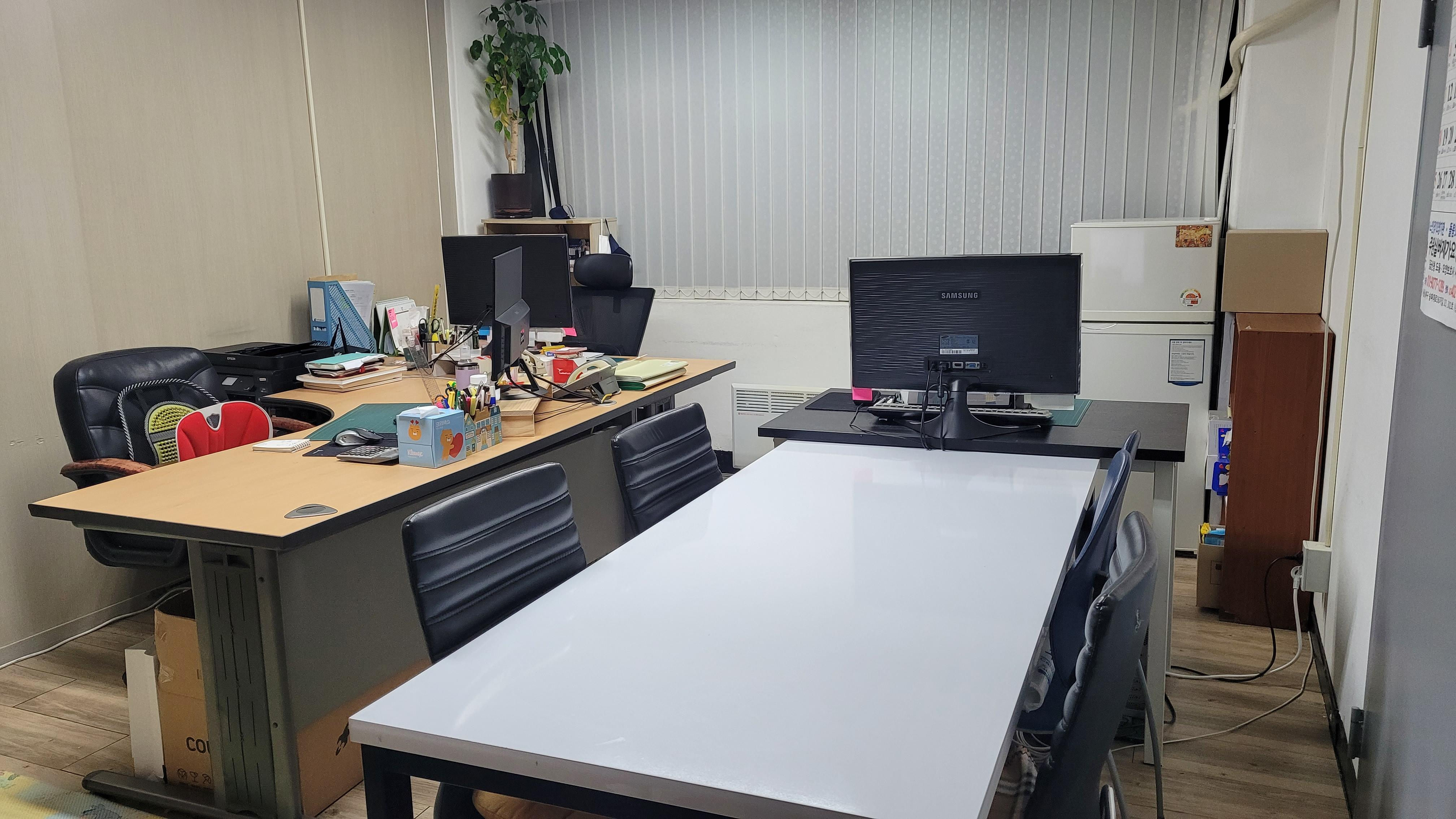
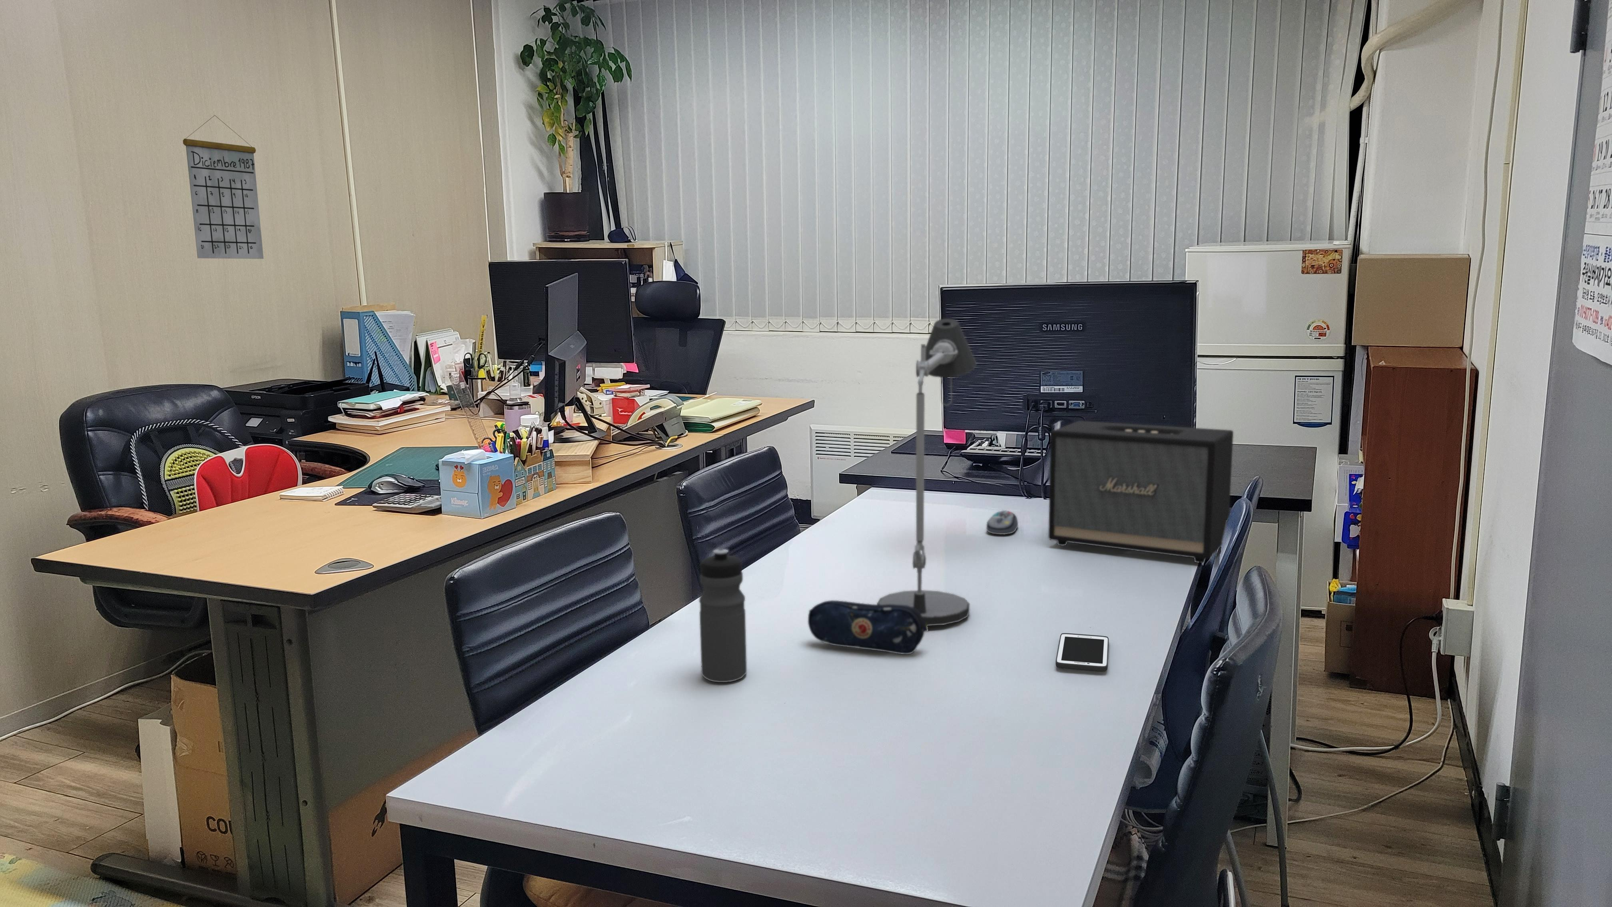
+ computer mouse [986,509,1019,535]
+ speaker [1047,421,1233,563]
+ pencil case [807,600,929,655]
+ desk lamp [877,318,978,627]
+ cell phone [1055,632,1109,672]
+ water bottle [699,548,747,682]
+ calendar [183,115,264,259]
